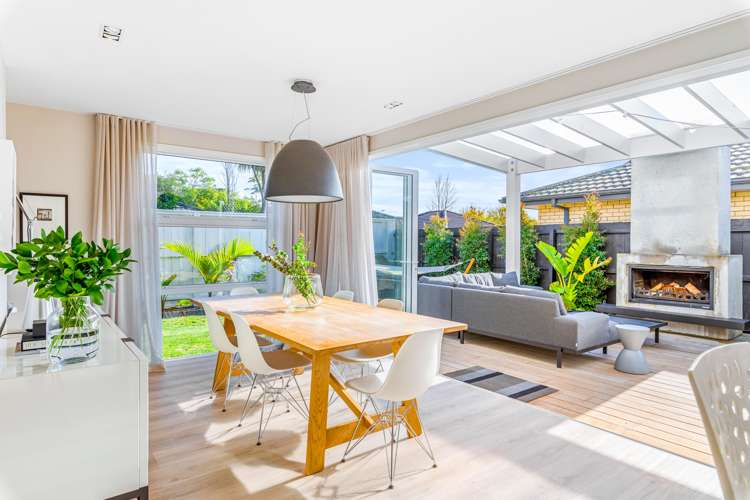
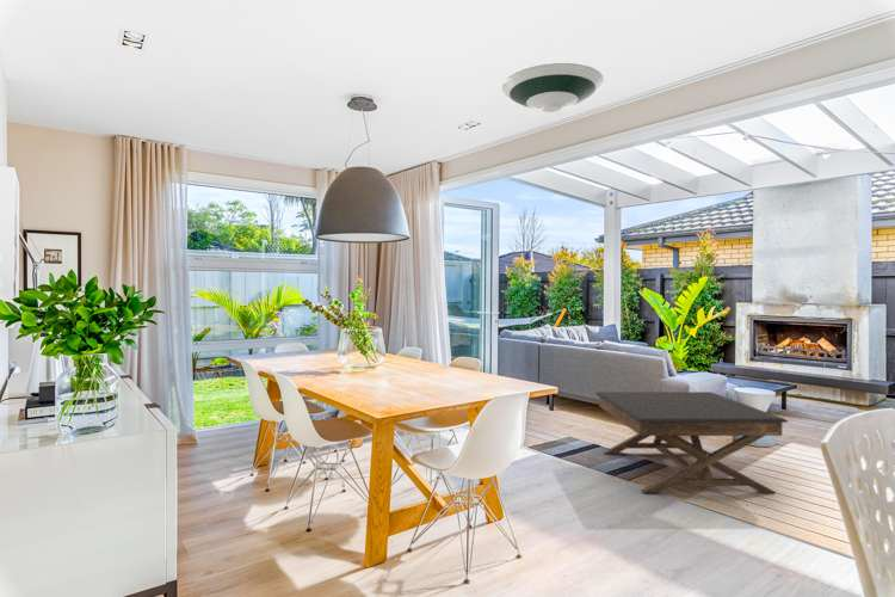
+ coffee table [594,390,789,494]
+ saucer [501,62,605,113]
